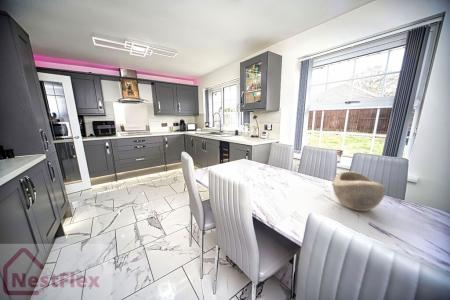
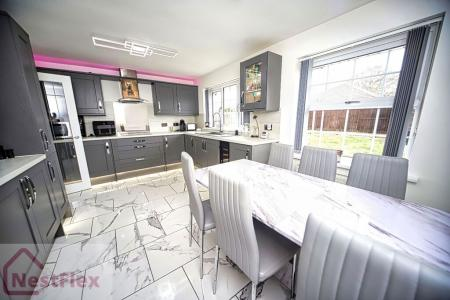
- decorative bowl [332,170,387,212]
